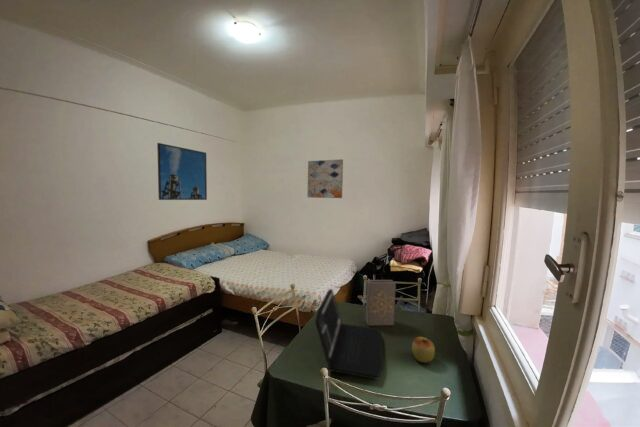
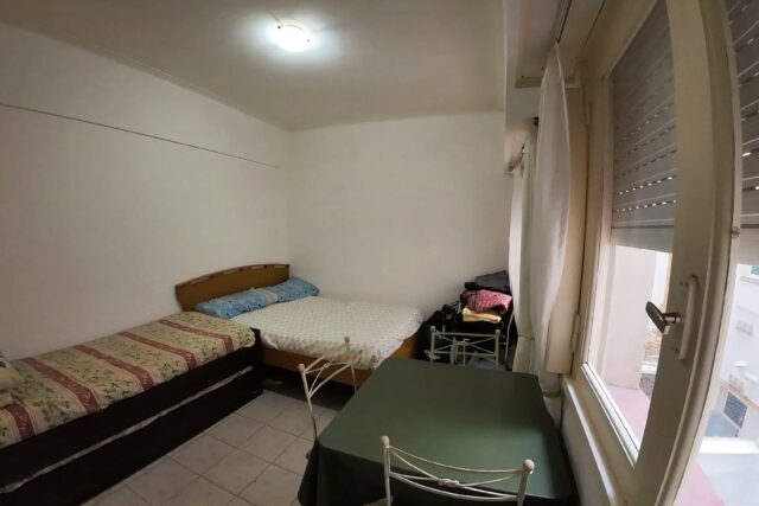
- book [365,279,397,327]
- wall art [307,158,344,199]
- laptop [314,288,384,380]
- apple [411,336,436,364]
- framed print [156,142,208,201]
